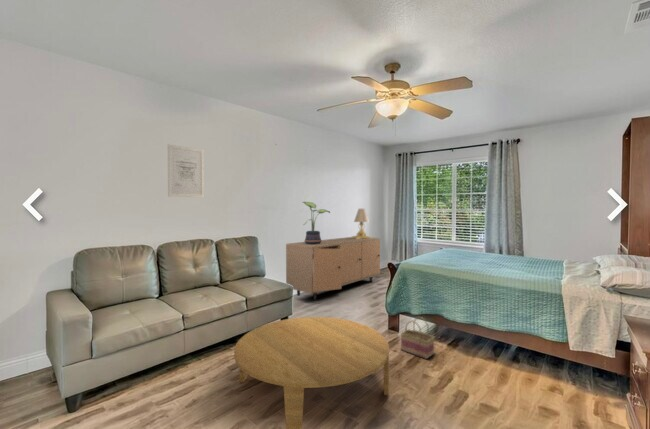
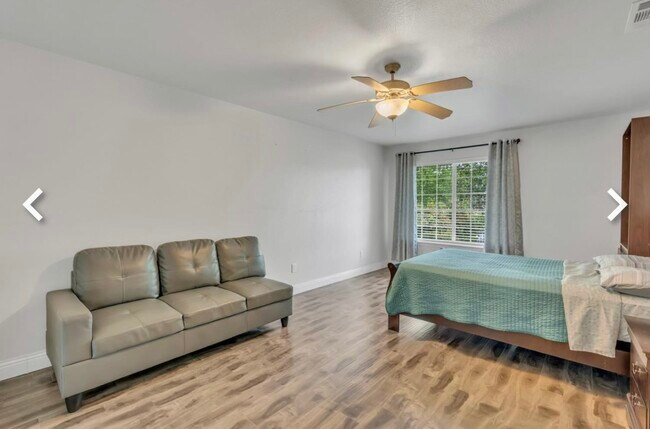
- basket [400,316,436,360]
- potted plant [302,201,331,245]
- lamp [350,208,373,239]
- coffee table [233,316,390,429]
- wall art [167,143,205,199]
- storage cabinet [285,236,381,301]
